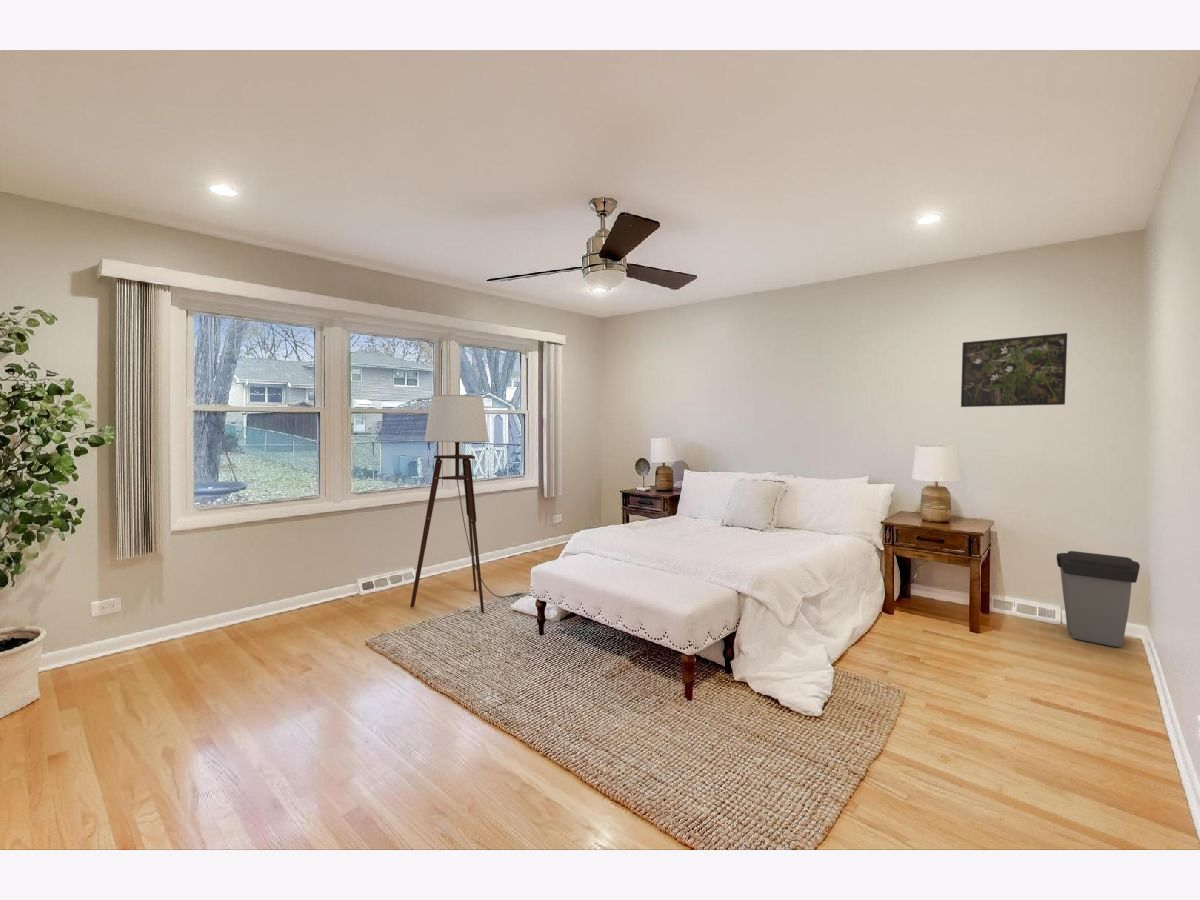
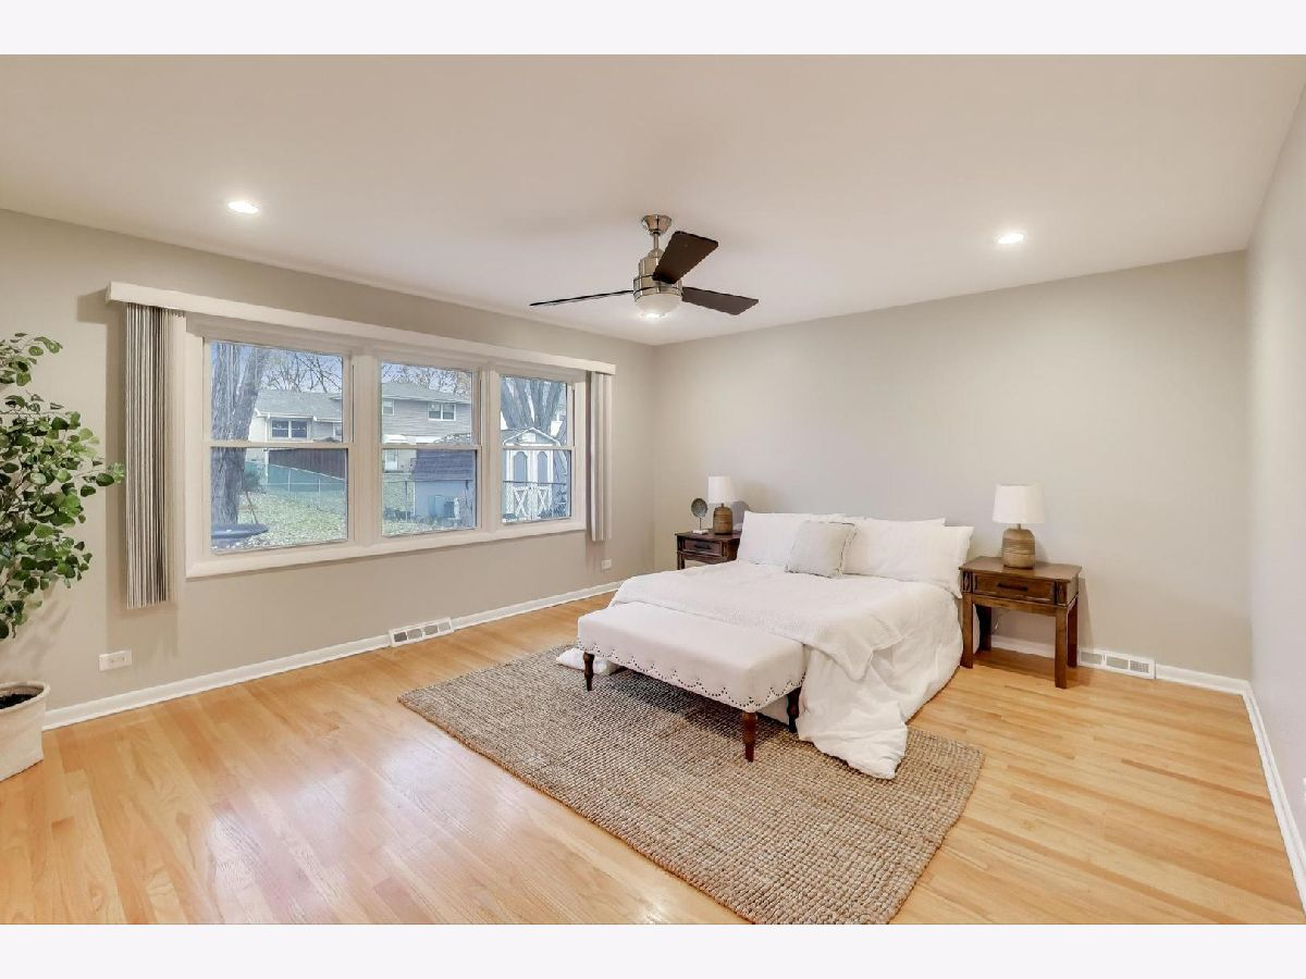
- floor lamp [409,394,524,614]
- trash can [1056,550,1141,648]
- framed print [960,332,1068,408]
